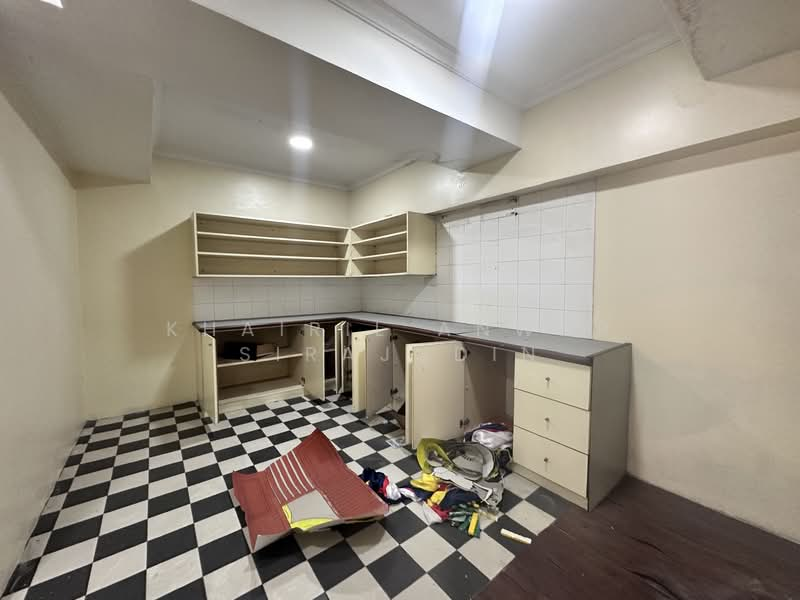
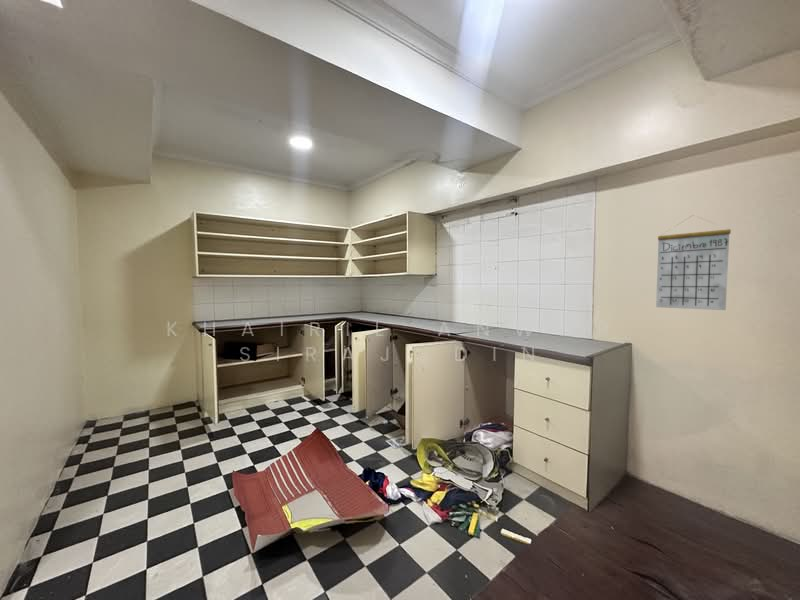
+ calendar [655,214,732,311]
